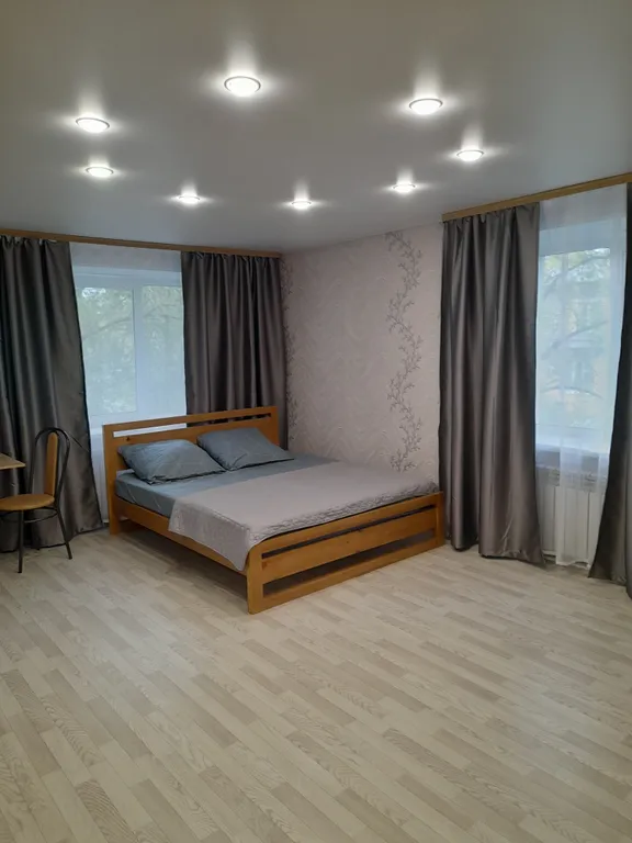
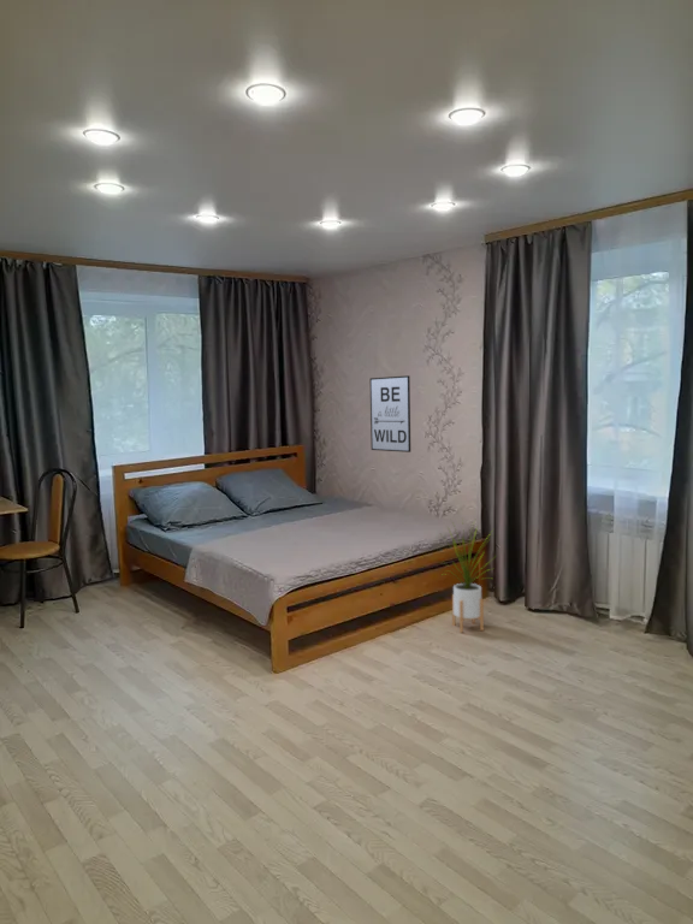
+ house plant [440,516,498,634]
+ wall art [369,374,411,454]
